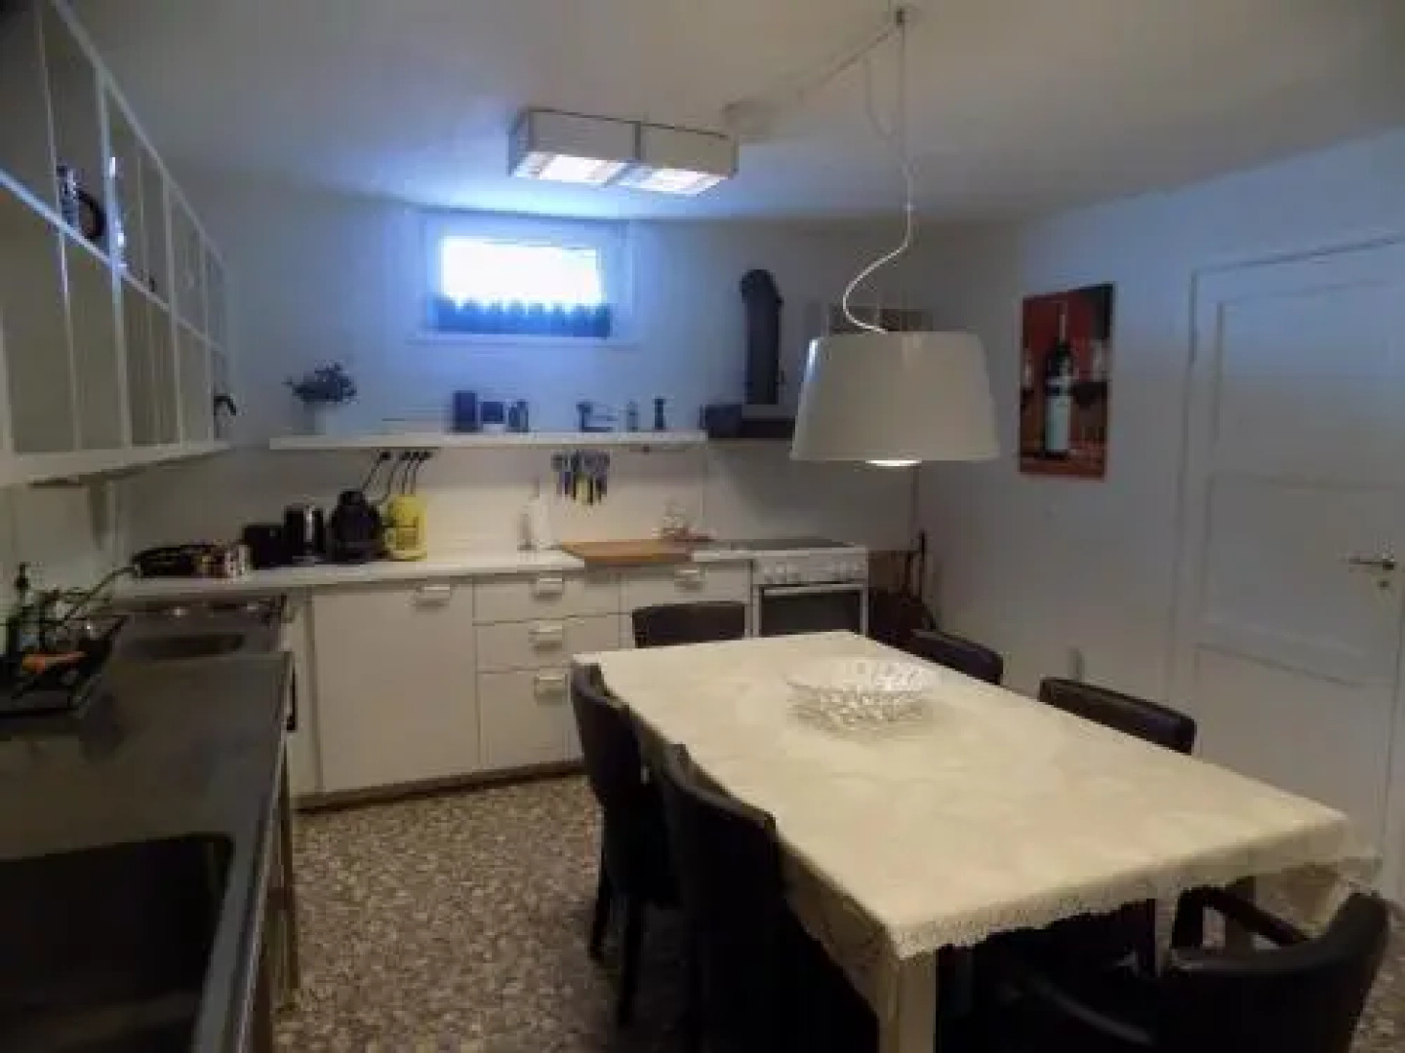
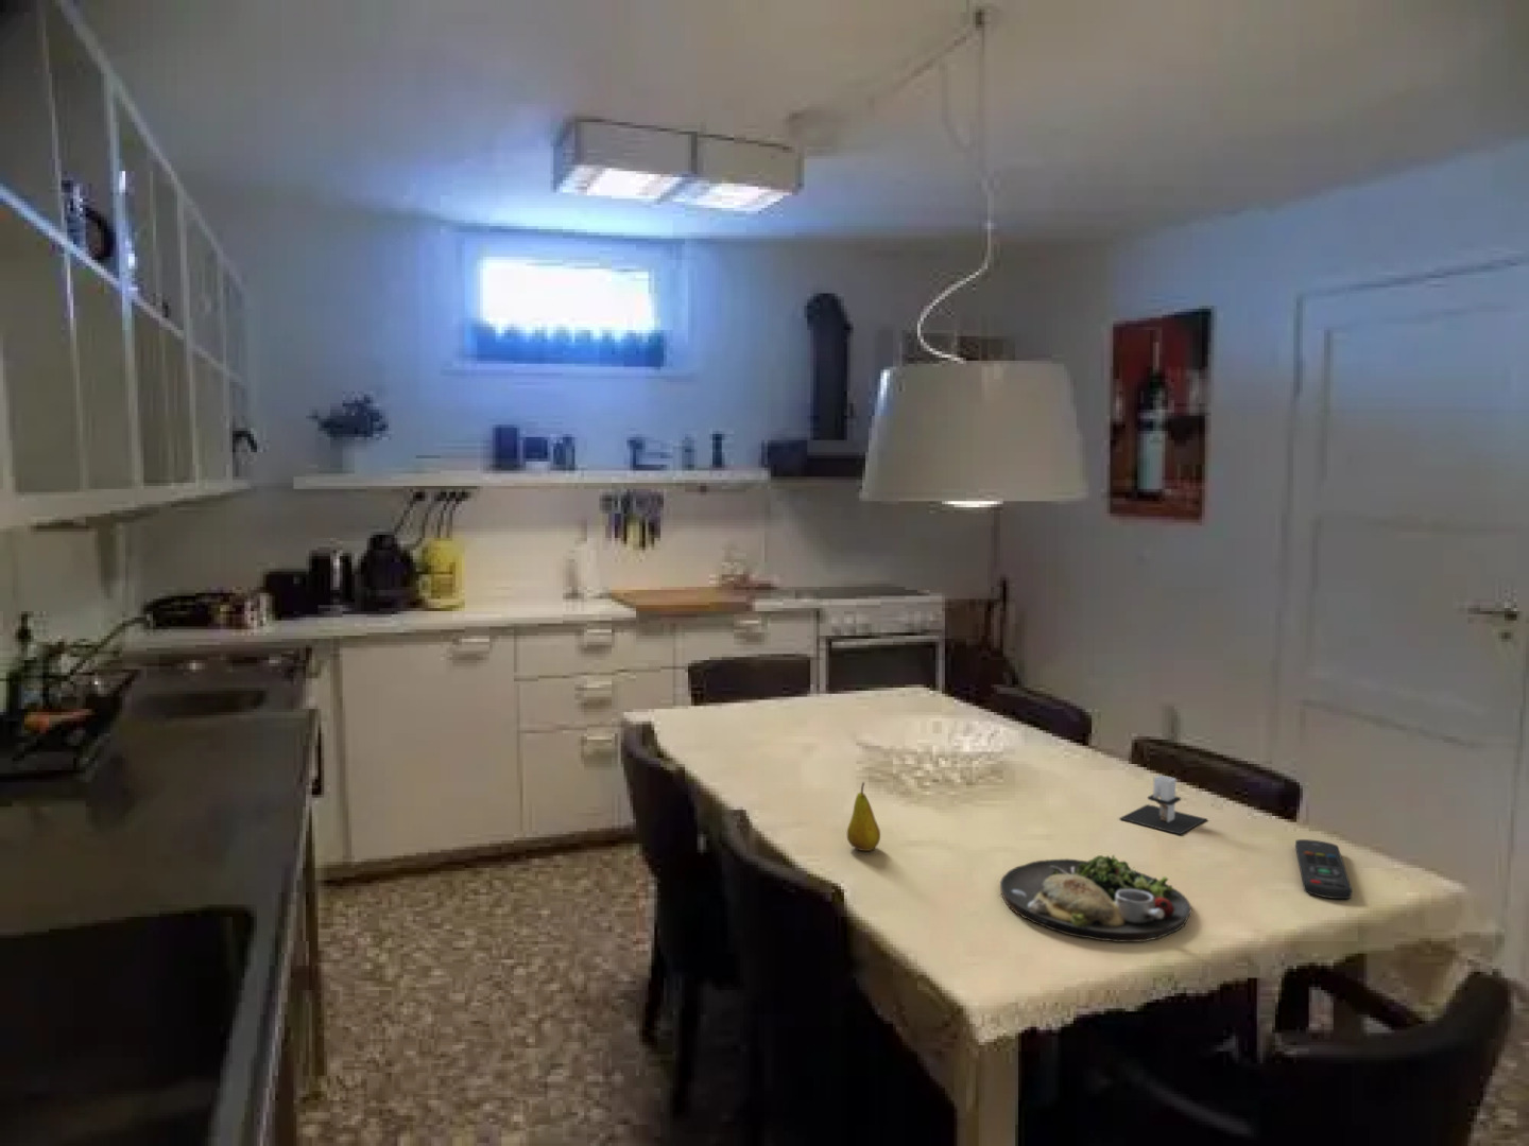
+ architectural model [1118,774,1209,835]
+ fruit [846,781,881,852]
+ remote control [1294,838,1353,899]
+ dinner plate [999,855,1192,944]
